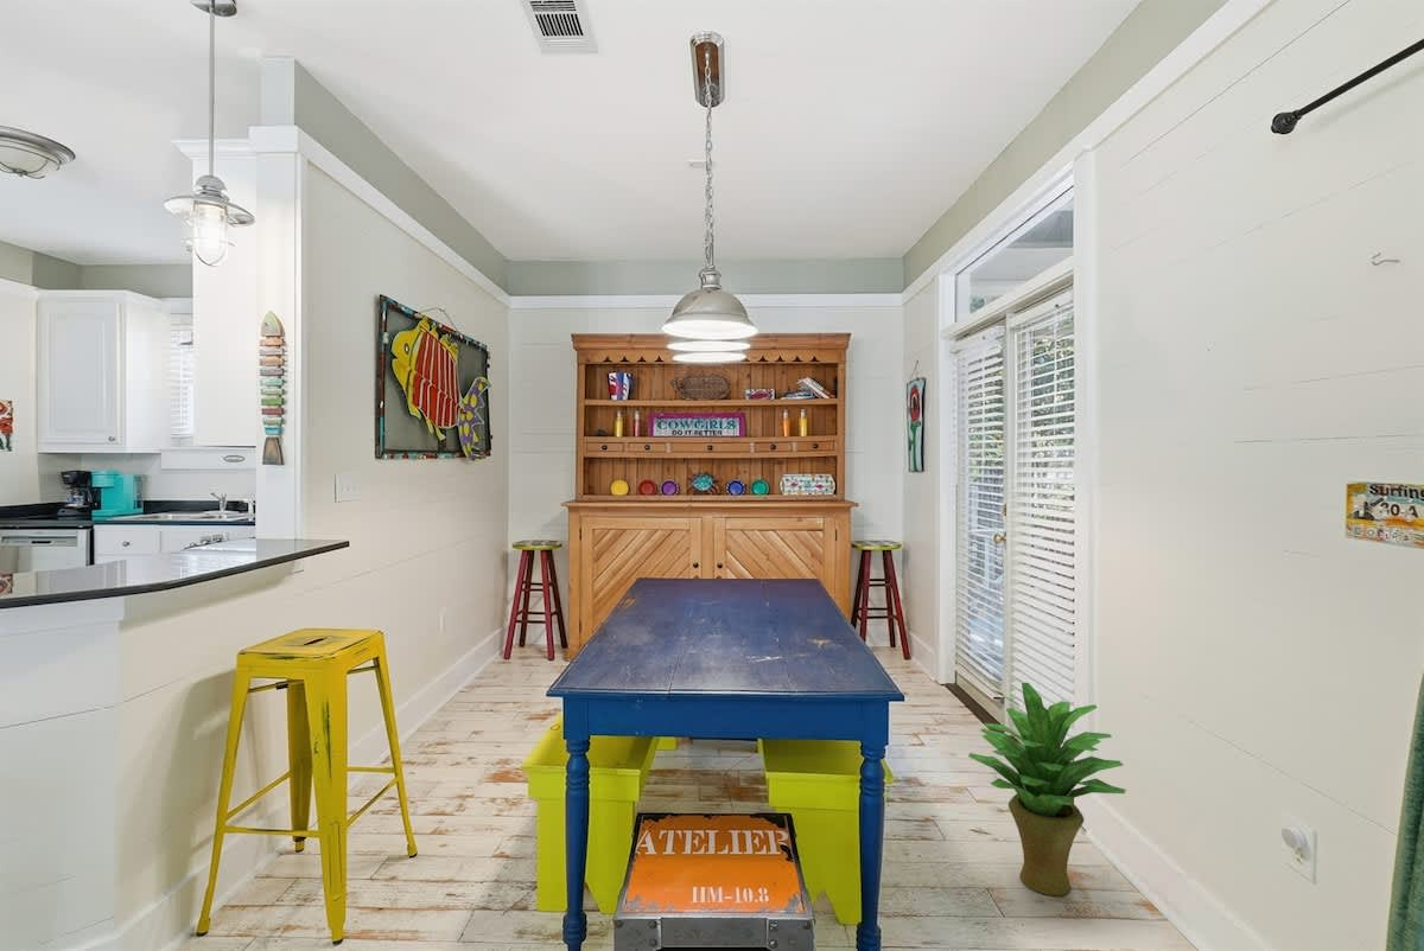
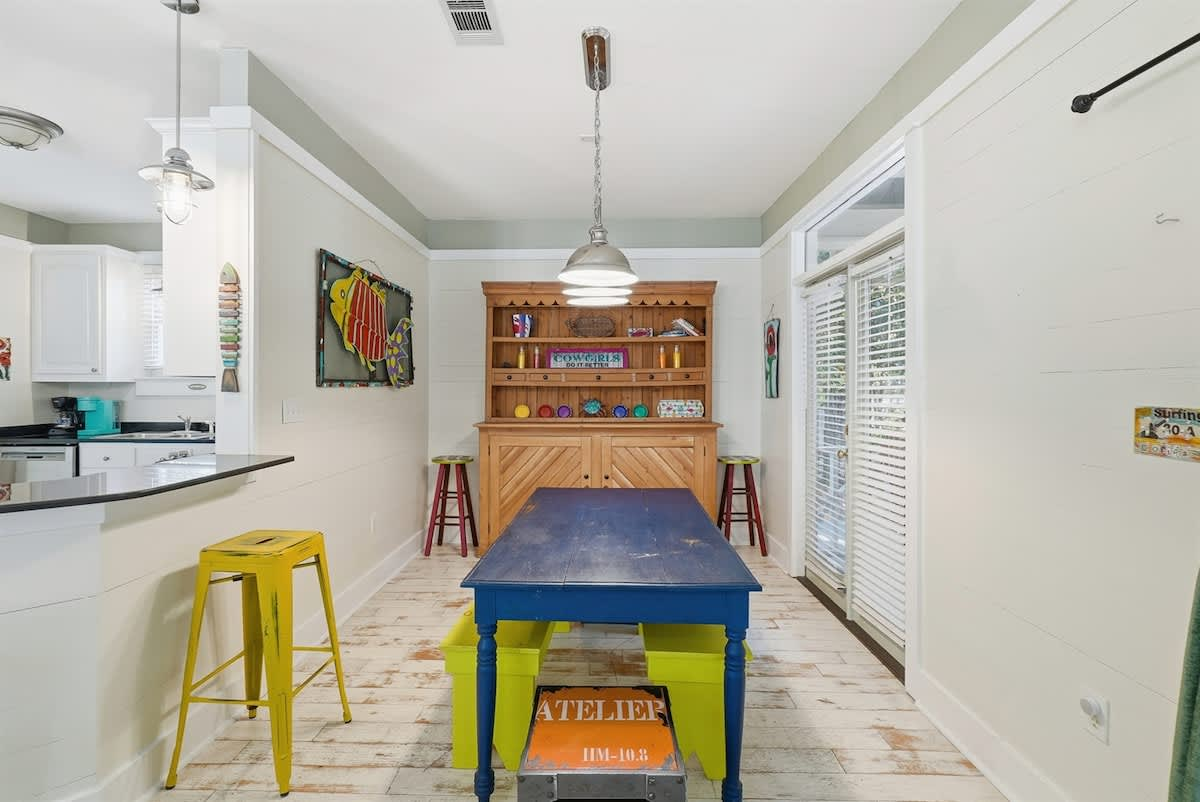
- potted plant [967,682,1127,896]
